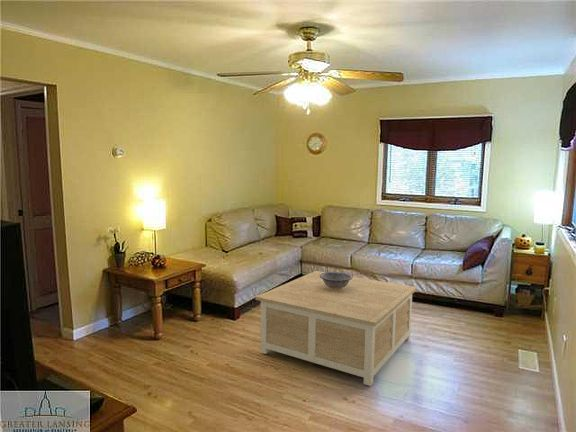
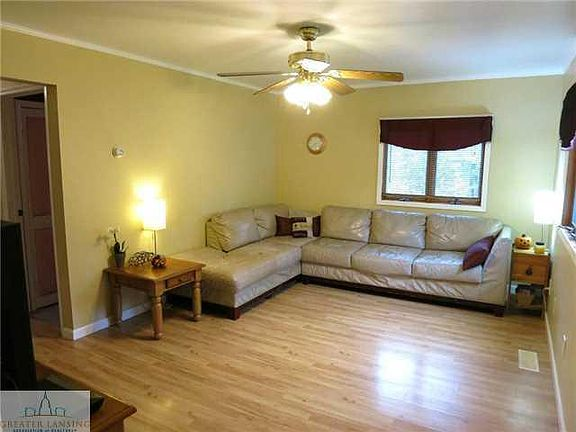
- coffee table [255,270,418,387]
- decorative bowl [320,271,354,290]
